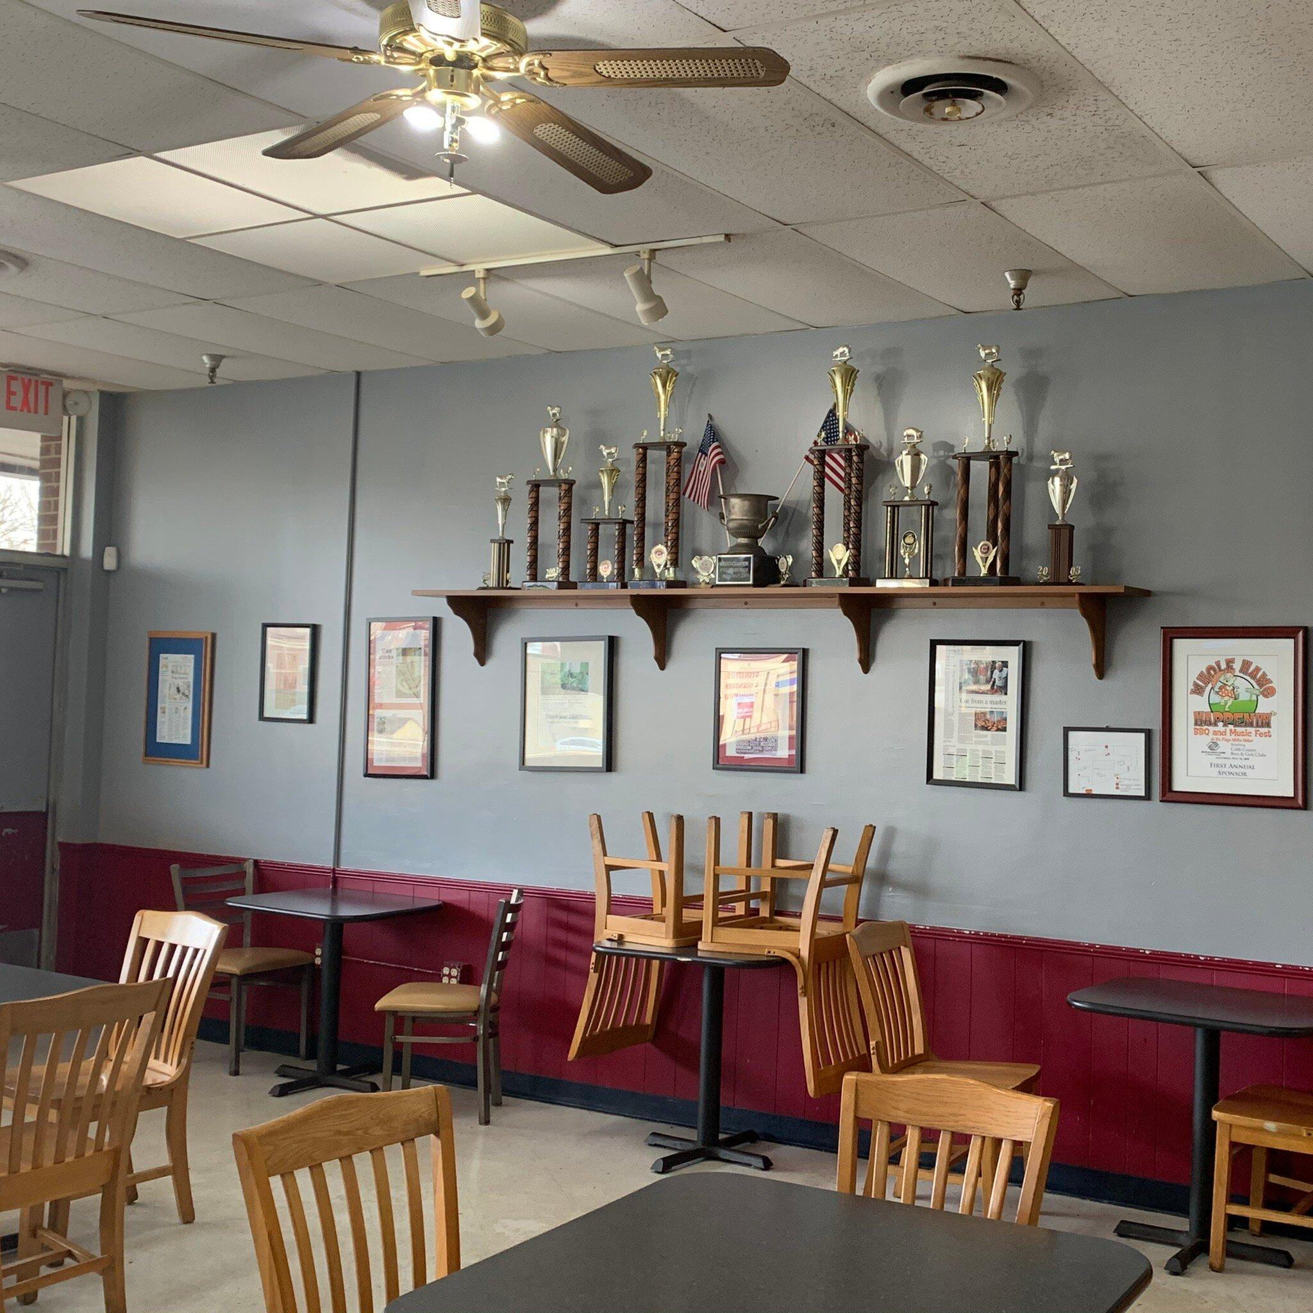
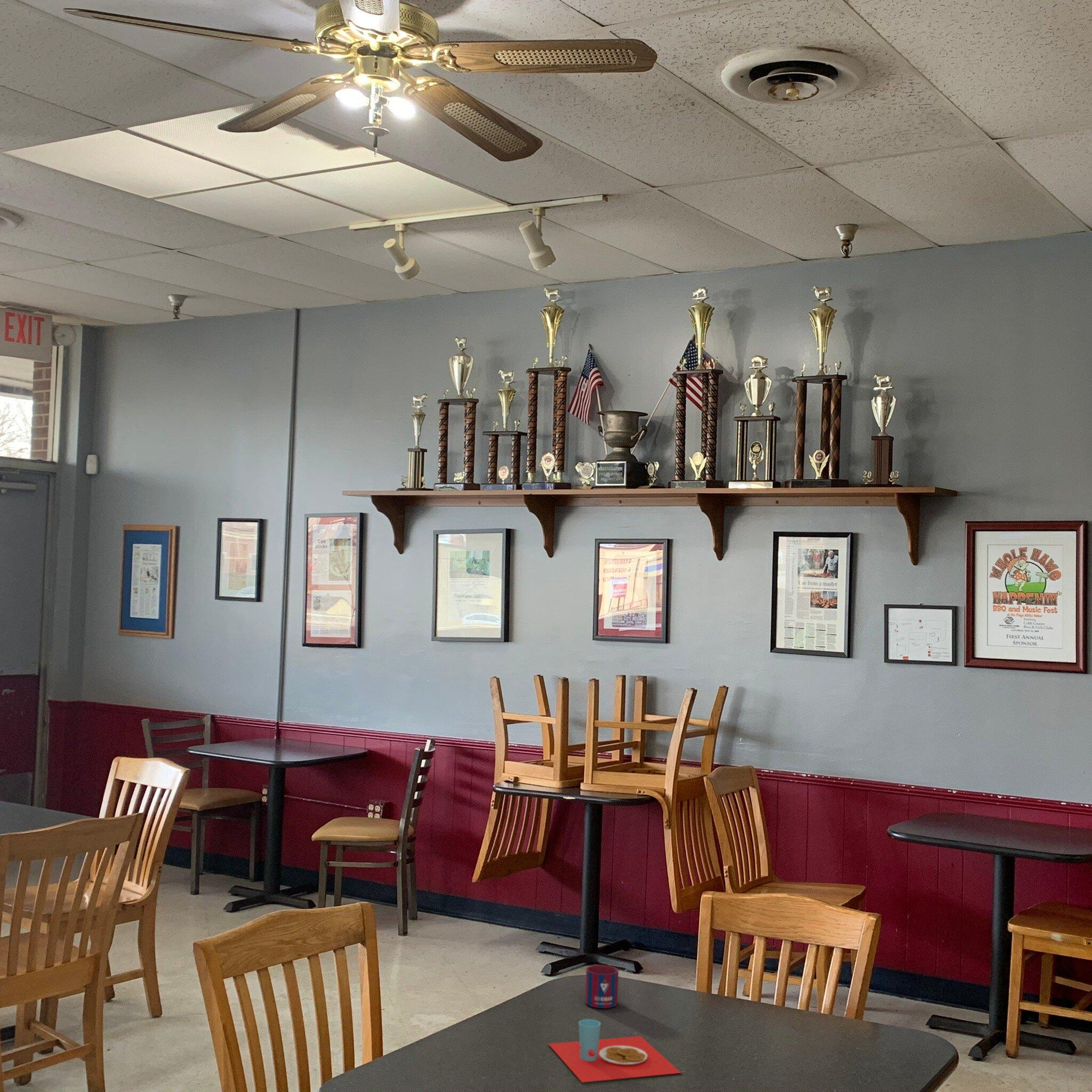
+ placemat [548,1018,681,1083]
+ mug [584,964,619,1009]
